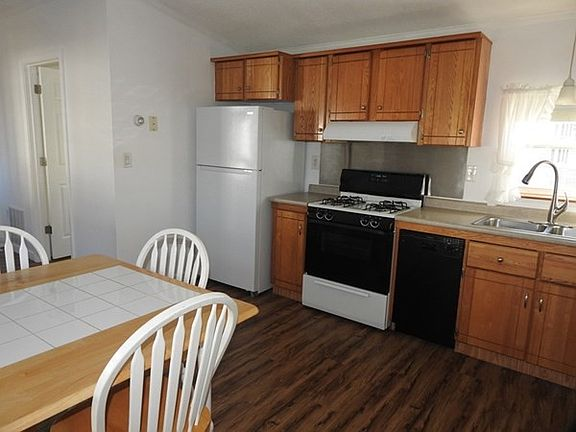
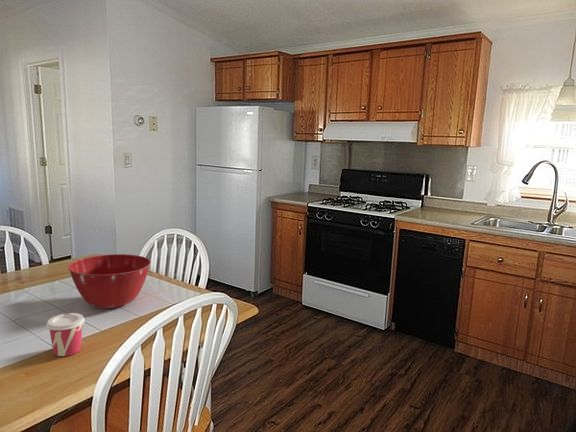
+ cup [45,312,86,357]
+ mixing bowl [67,253,152,310]
